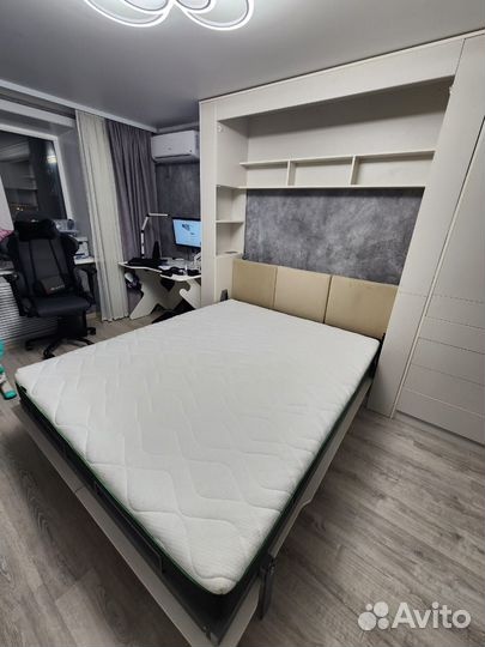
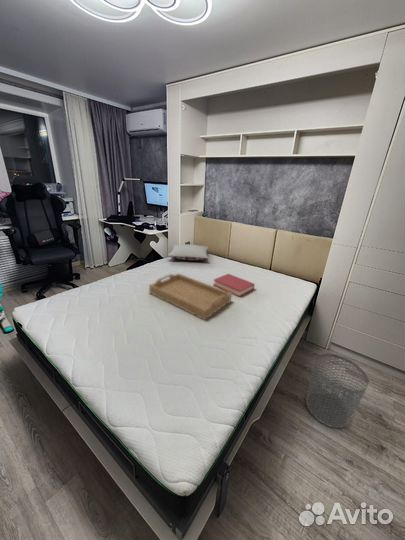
+ waste bin [305,352,370,429]
+ hardback book [212,273,256,298]
+ pillow [167,243,209,262]
+ serving tray [148,272,233,321]
